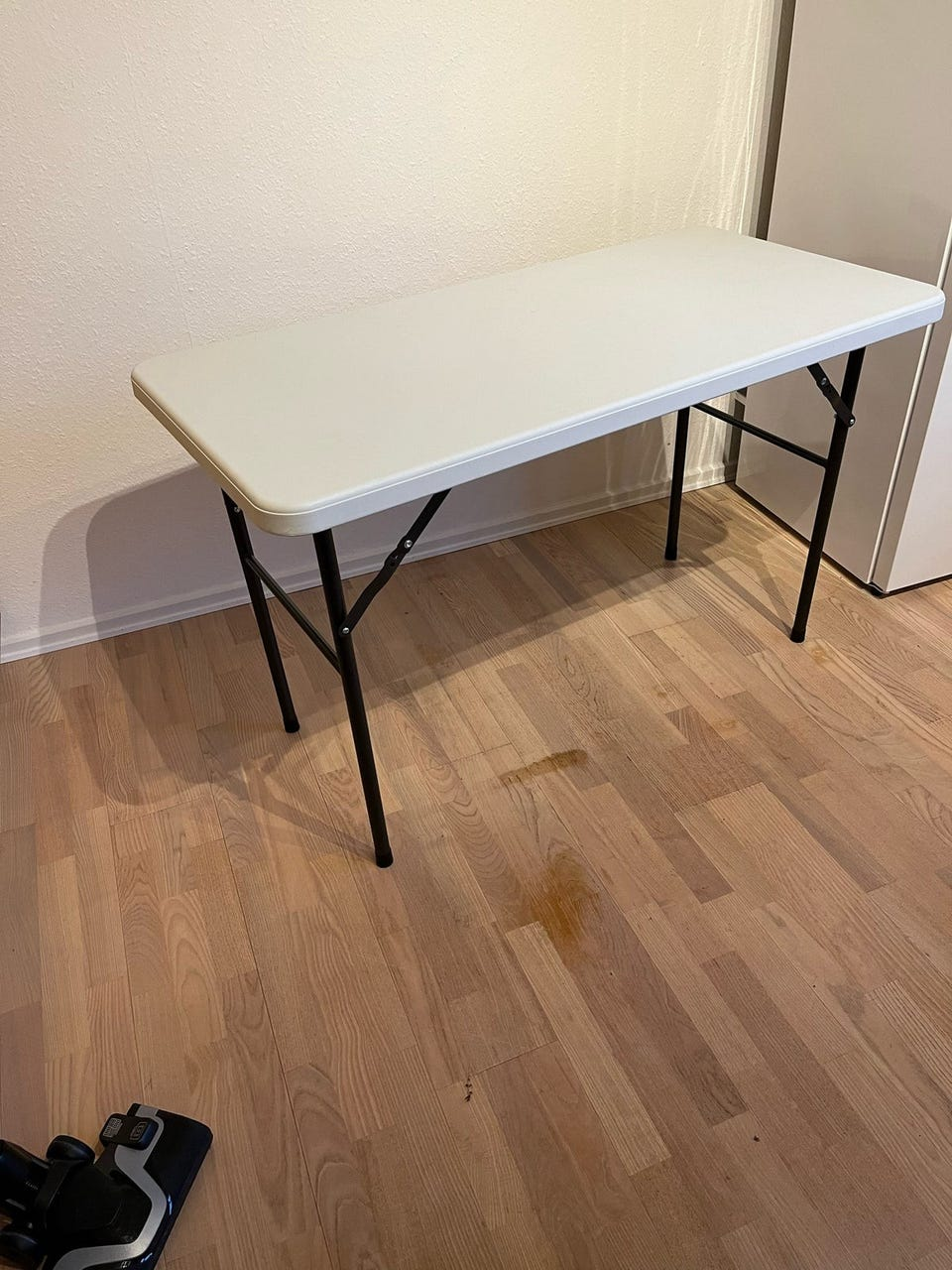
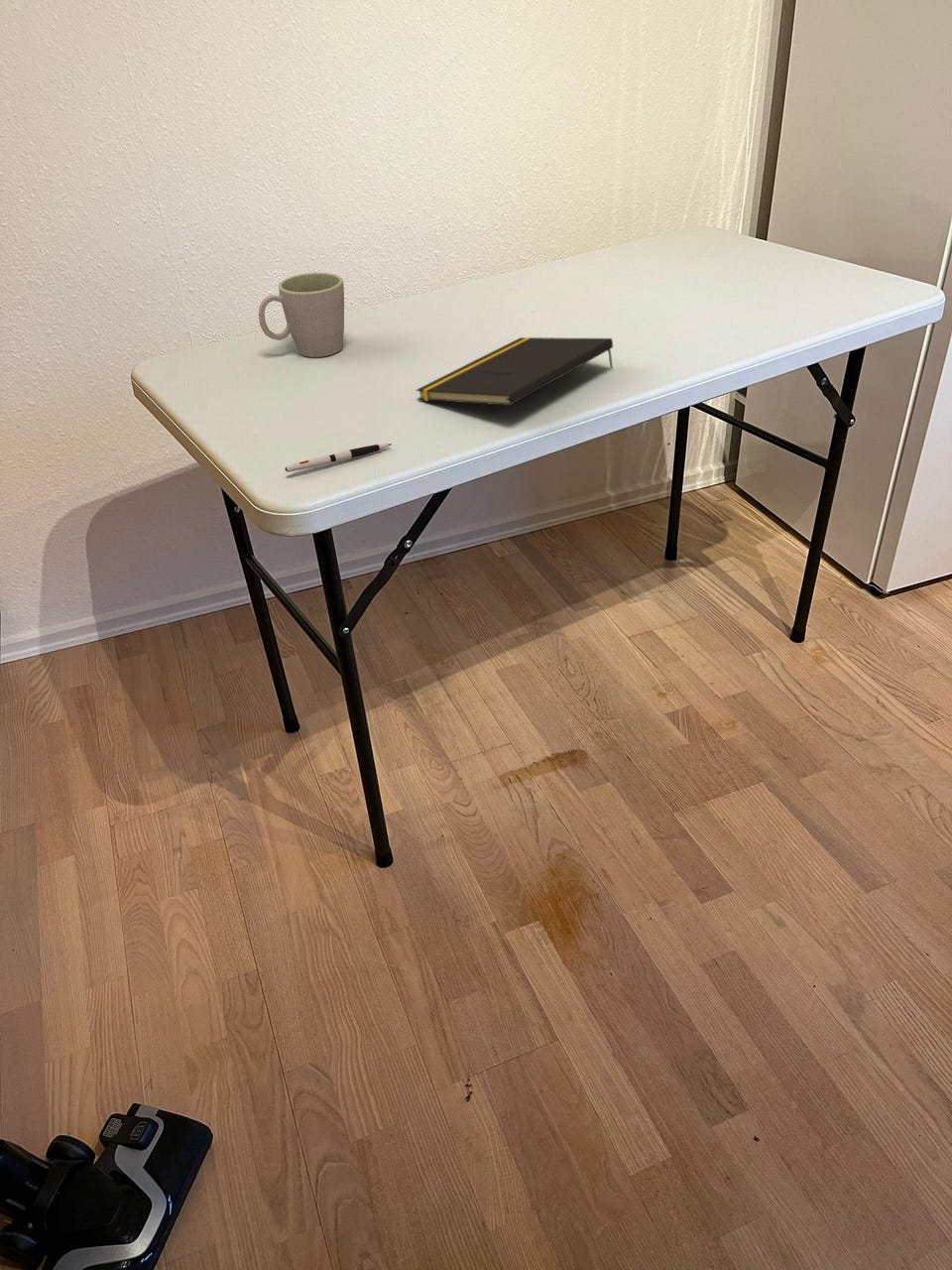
+ pen [284,443,393,473]
+ mug [258,272,345,358]
+ notepad [416,336,614,407]
